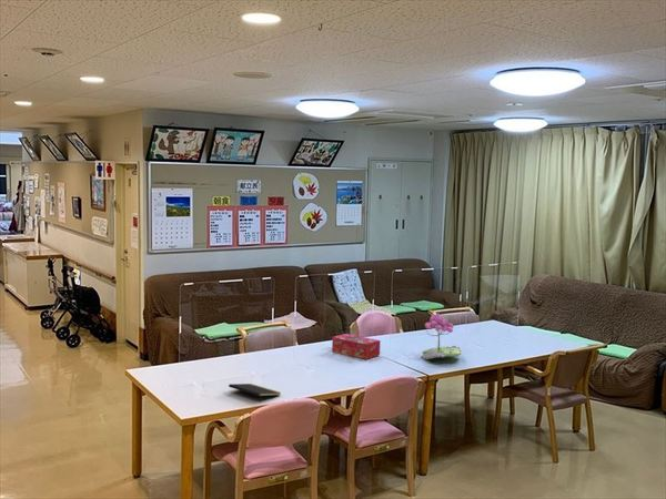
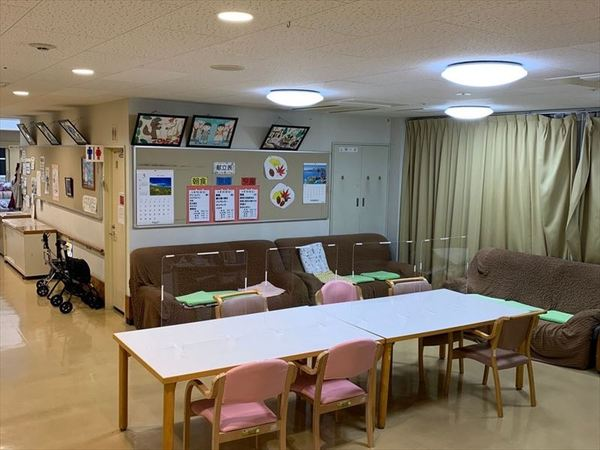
- tissue box [331,333,382,360]
- notepad [228,383,281,404]
- potted flower [421,313,463,360]
